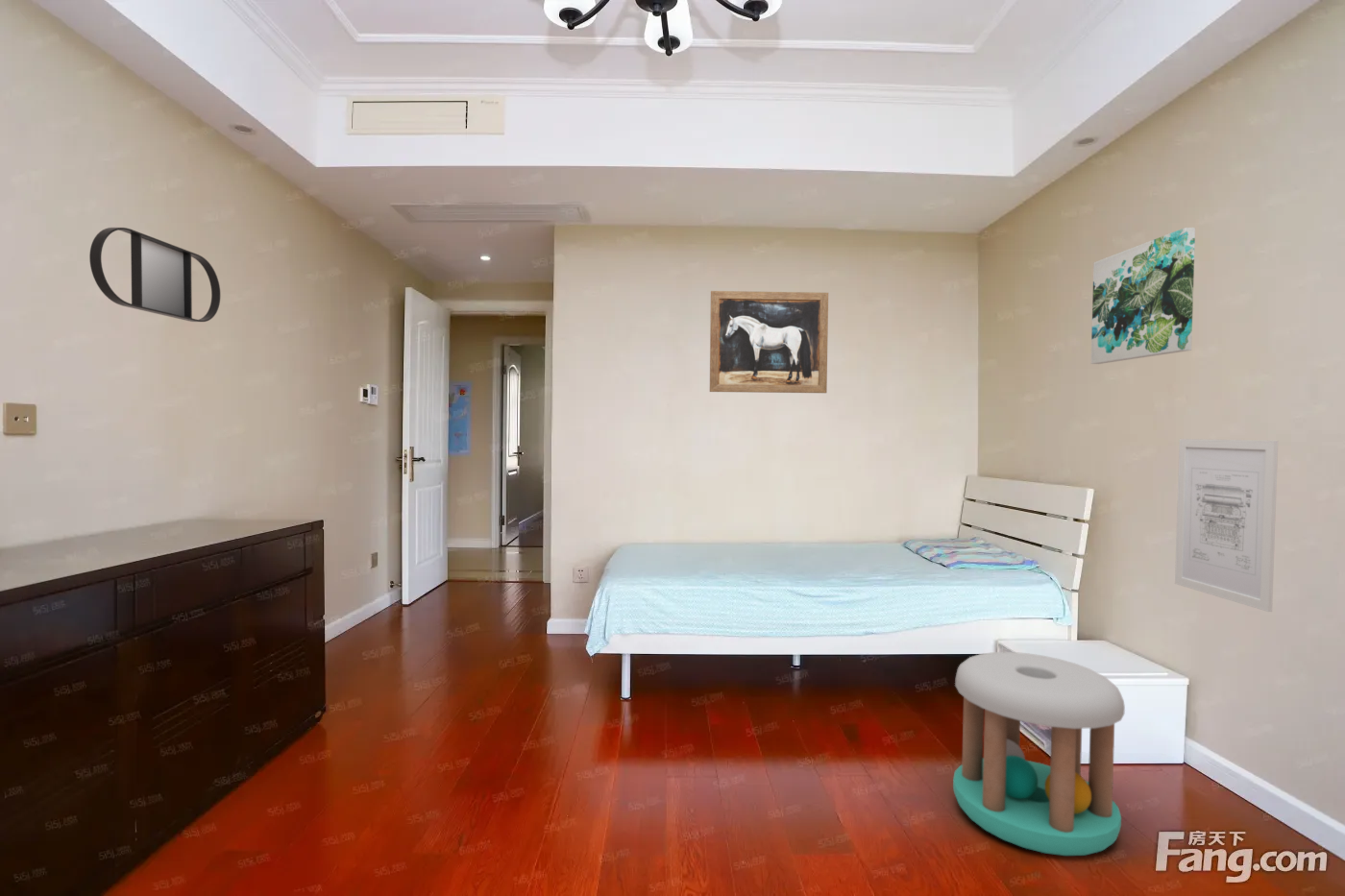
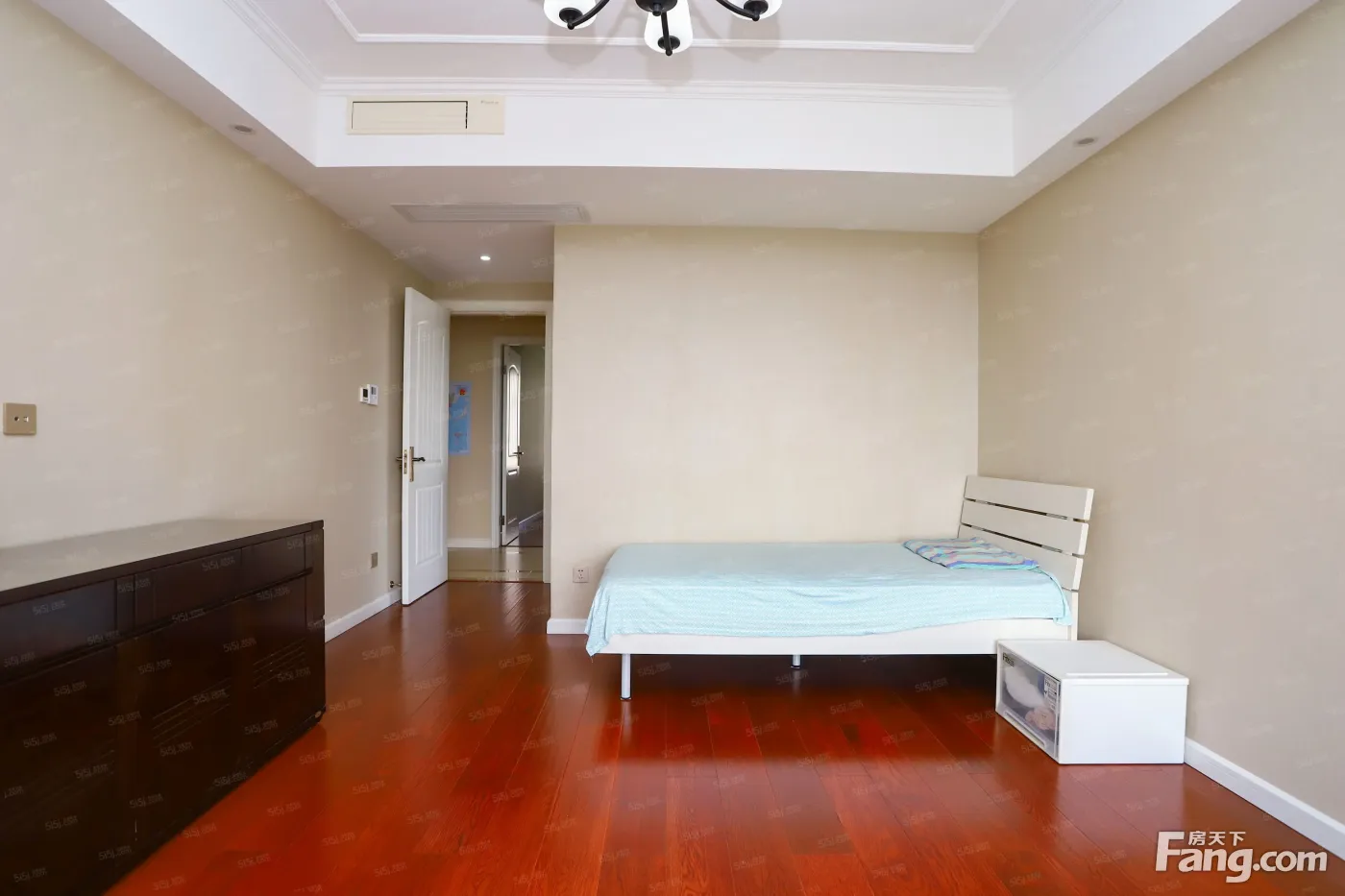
- stool [952,651,1126,857]
- wall art [709,290,829,394]
- wall art [1174,438,1279,613]
- home mirror [88,227,221,323]
- wall art [1090,227,1196,365]
